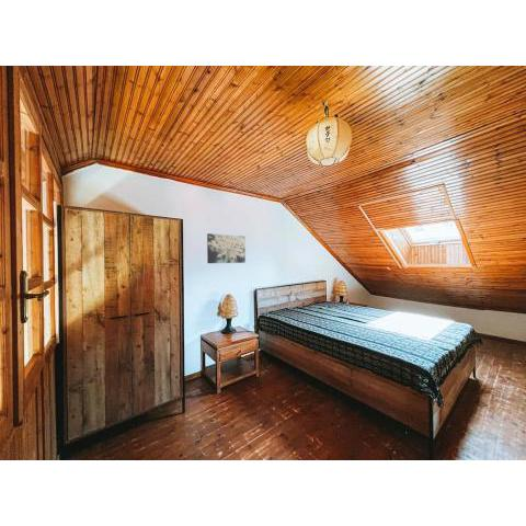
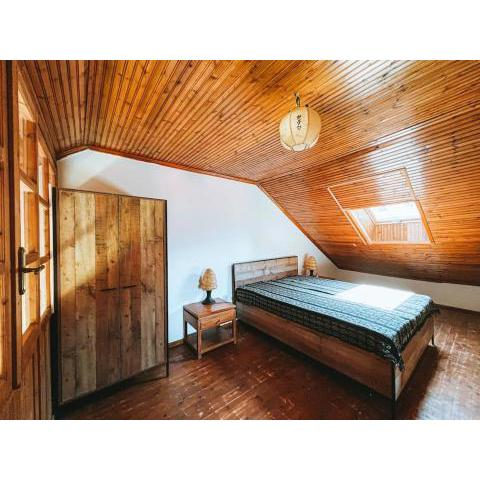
- wall art [206,232,247,264]
